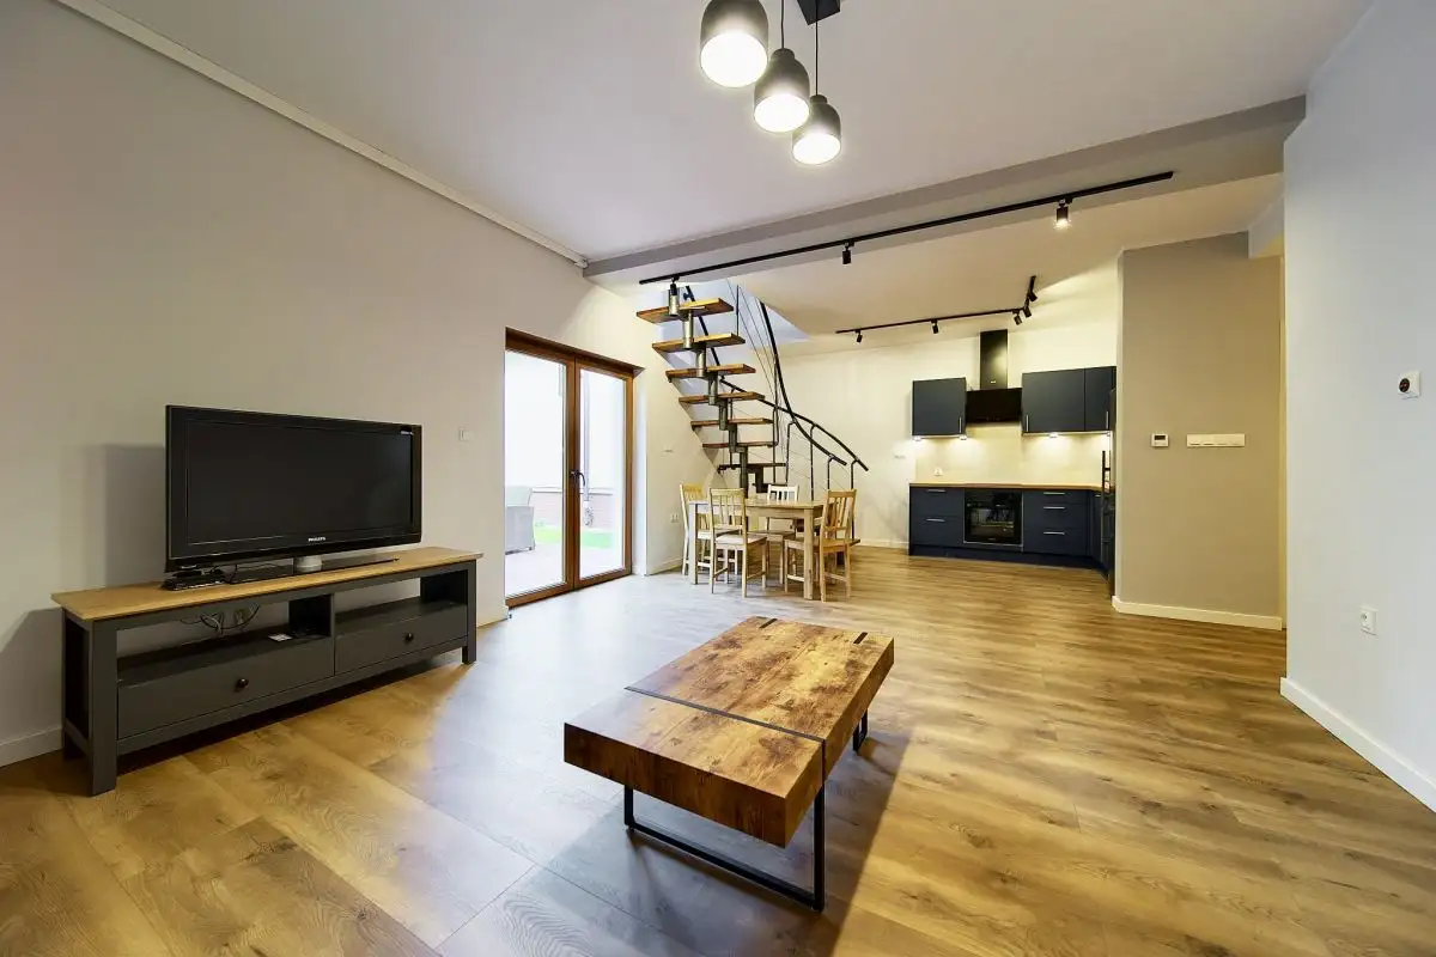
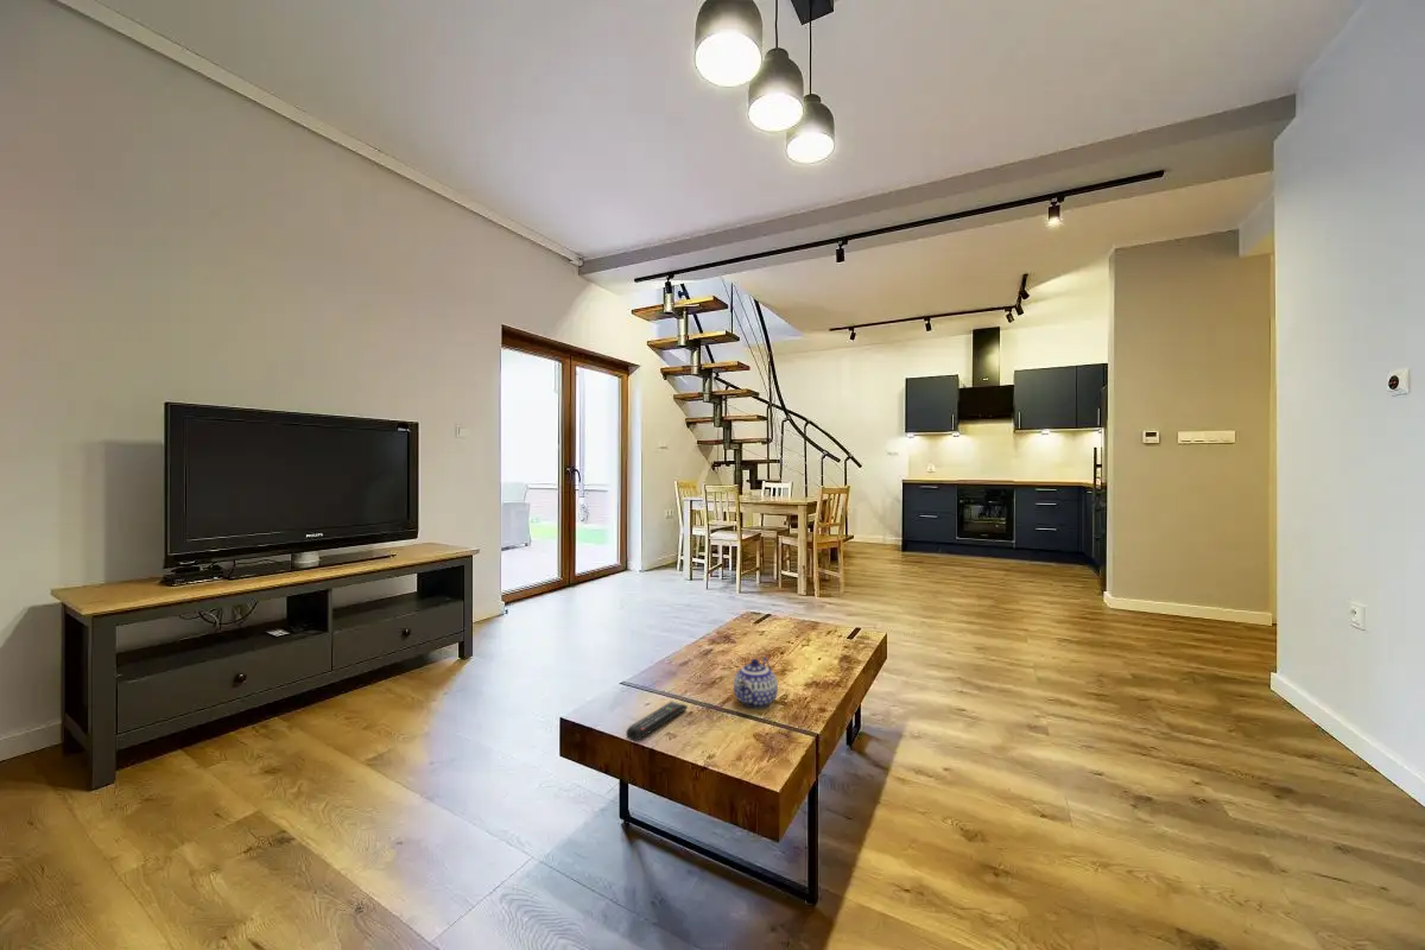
+ teapot [733,656,779,710]
+ remote control [625,699,689,742]
